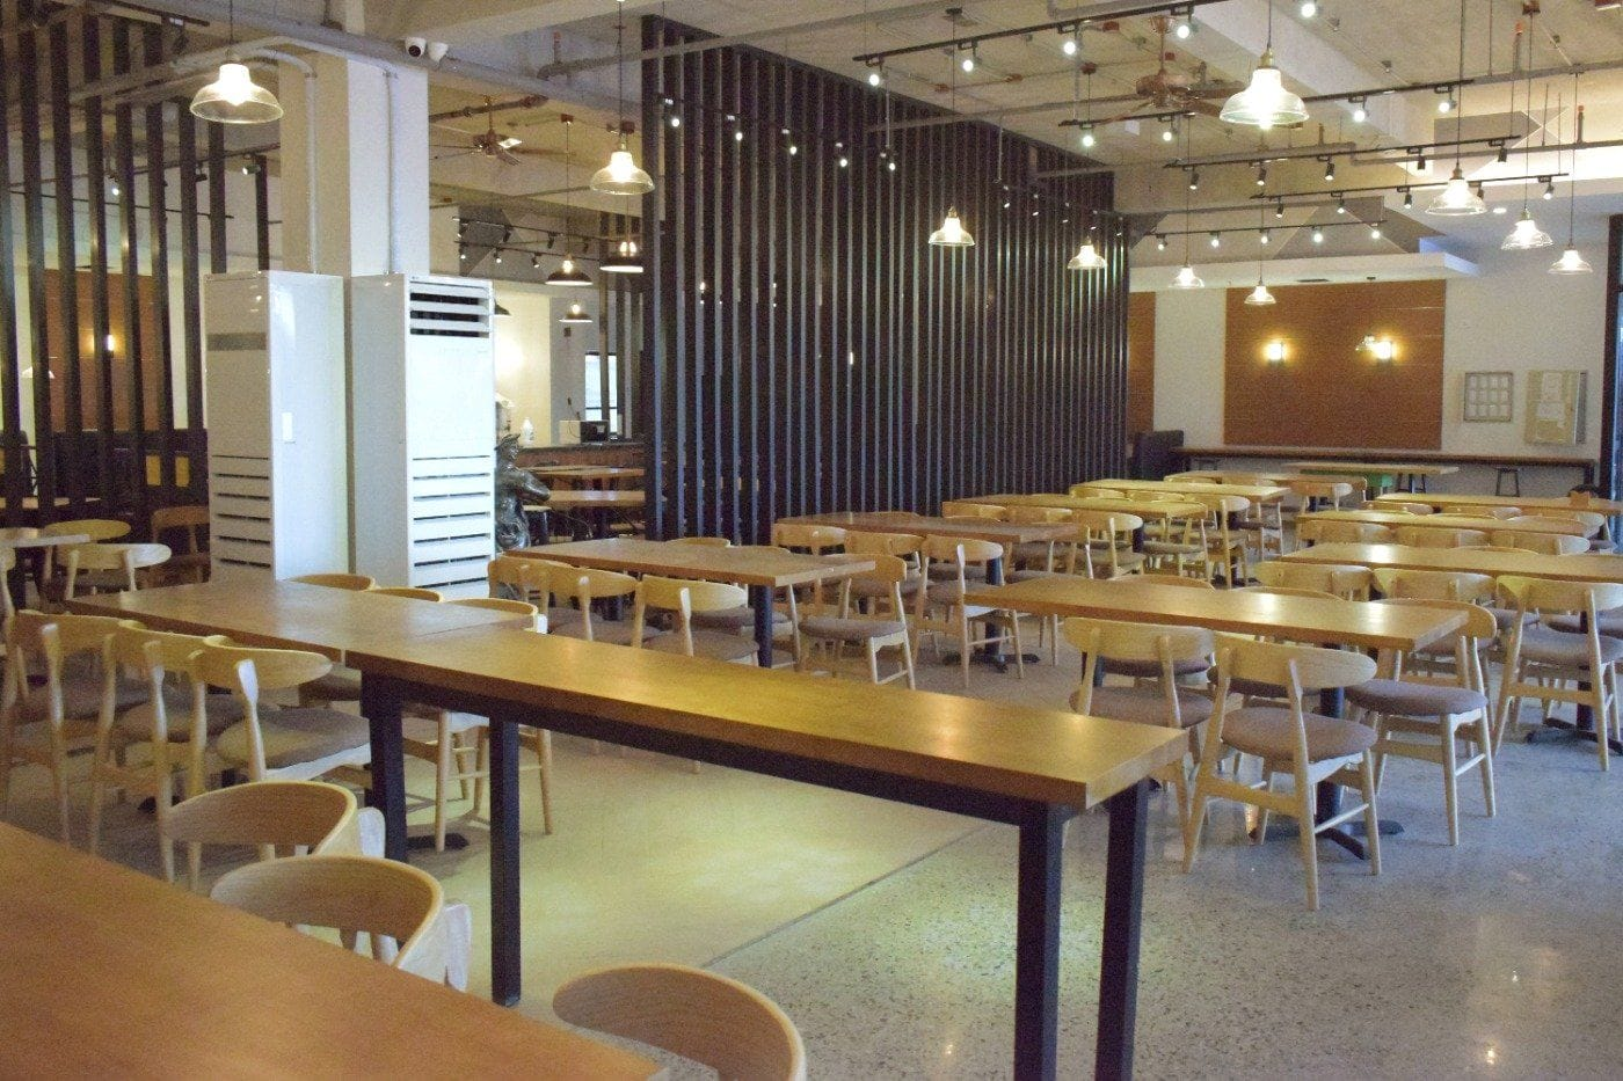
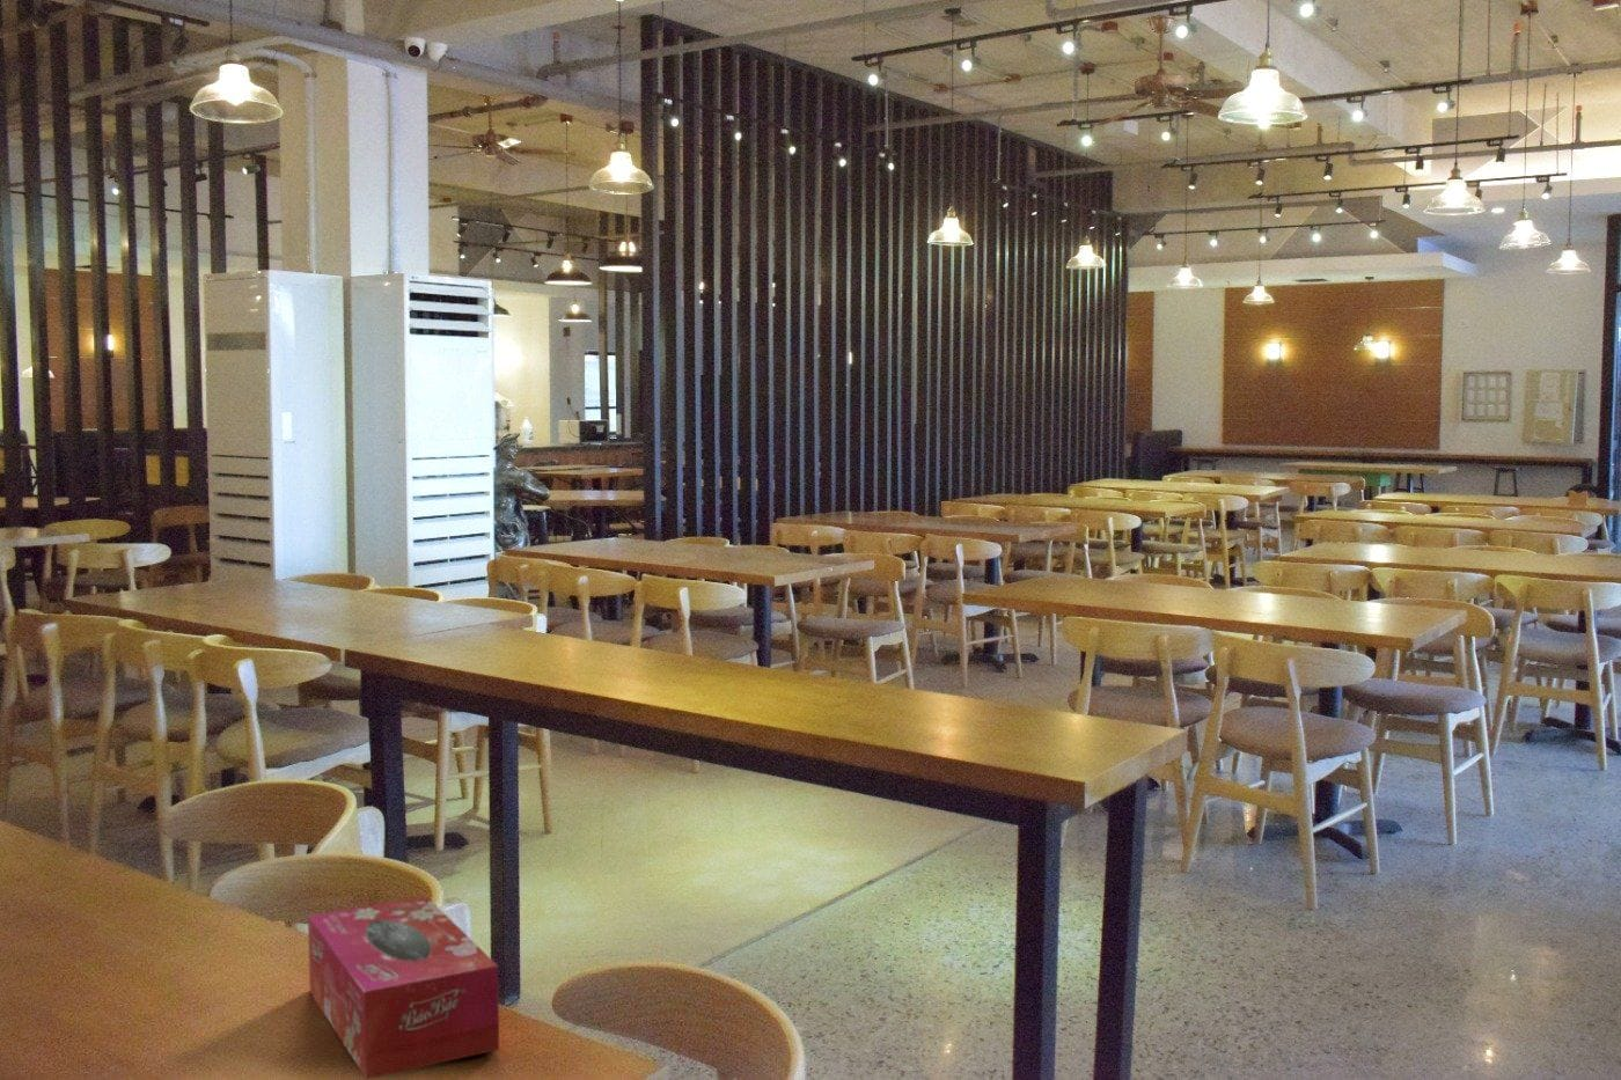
+ tissue box [307,894,500,1080]
